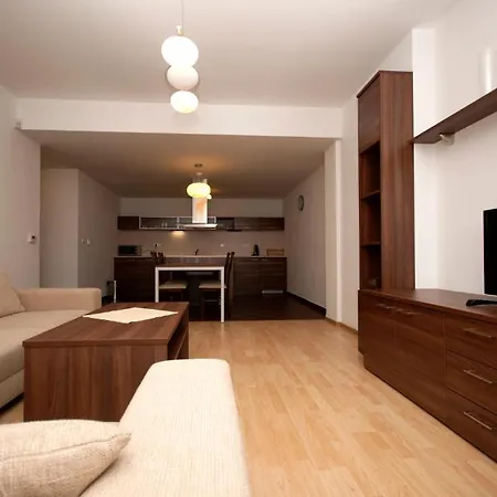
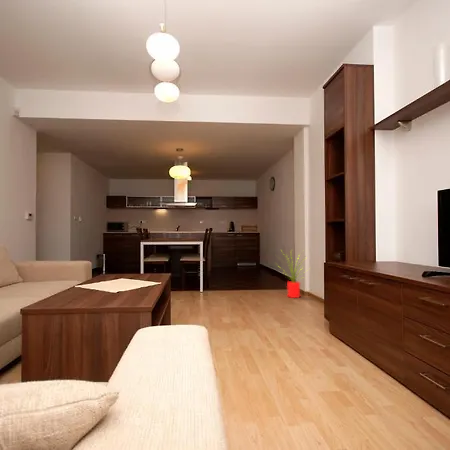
+ house plant [274,248,310,299]
